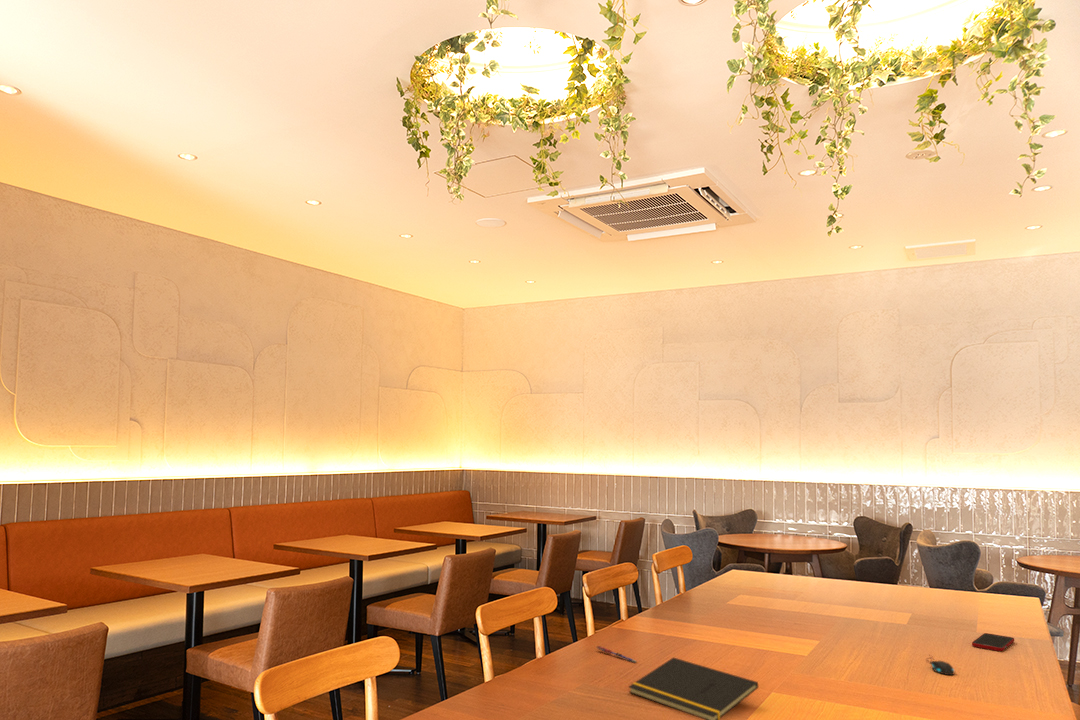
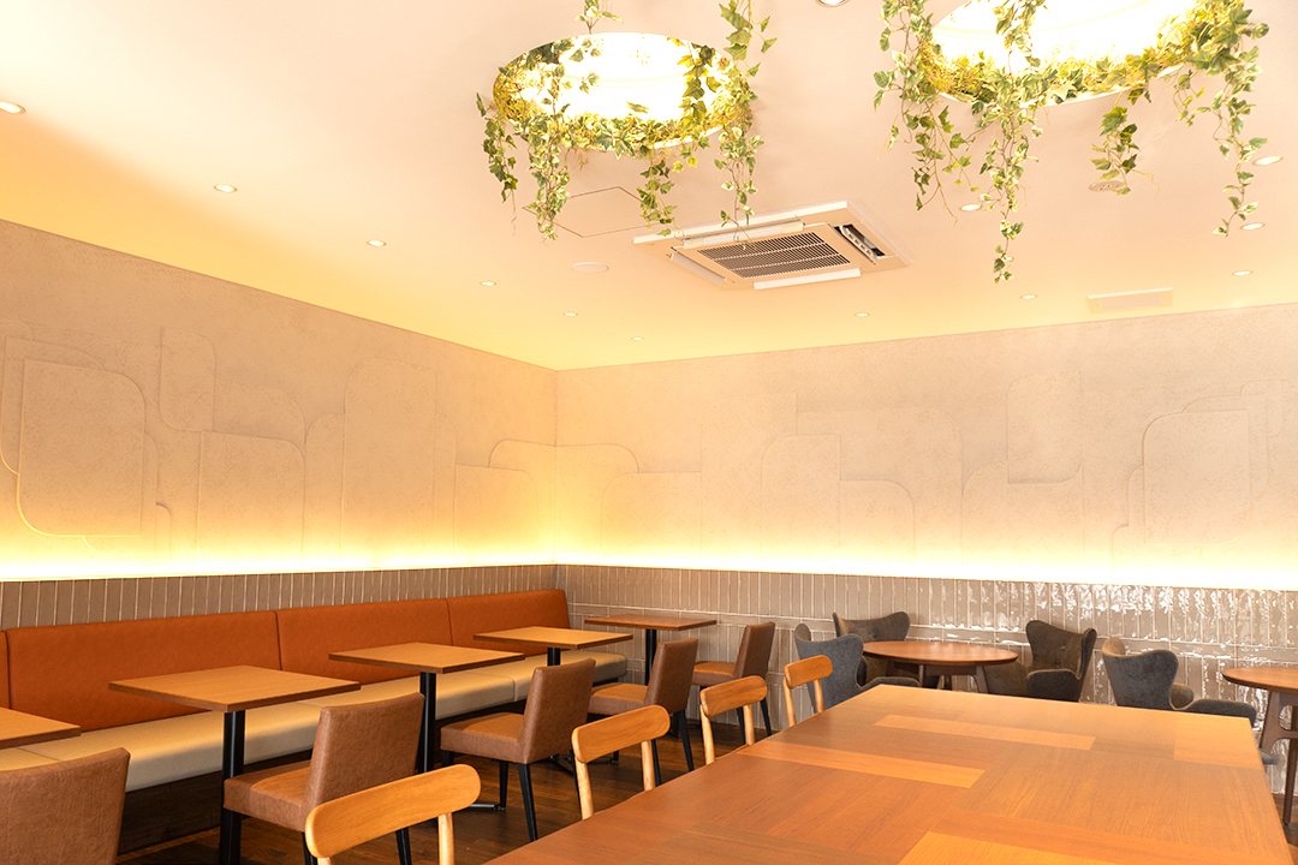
- pen [596,645,638,663]
- cell phone [971,632,1015,652]
- mouse [925,654,955,676]
- notepad [628,656,759,720]
